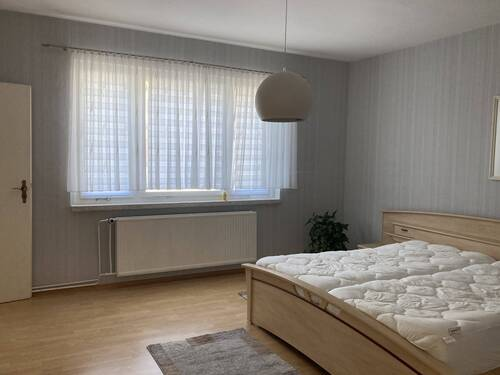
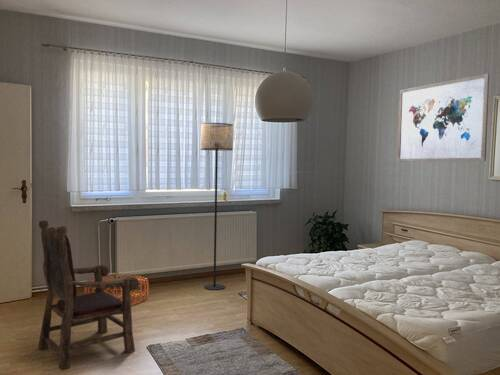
+ armchair [37,220,140,372]
+ wall art [396,72,490,163]
+ basket [84,273,149,306]
+ floor lamp [200,122,234,291]
